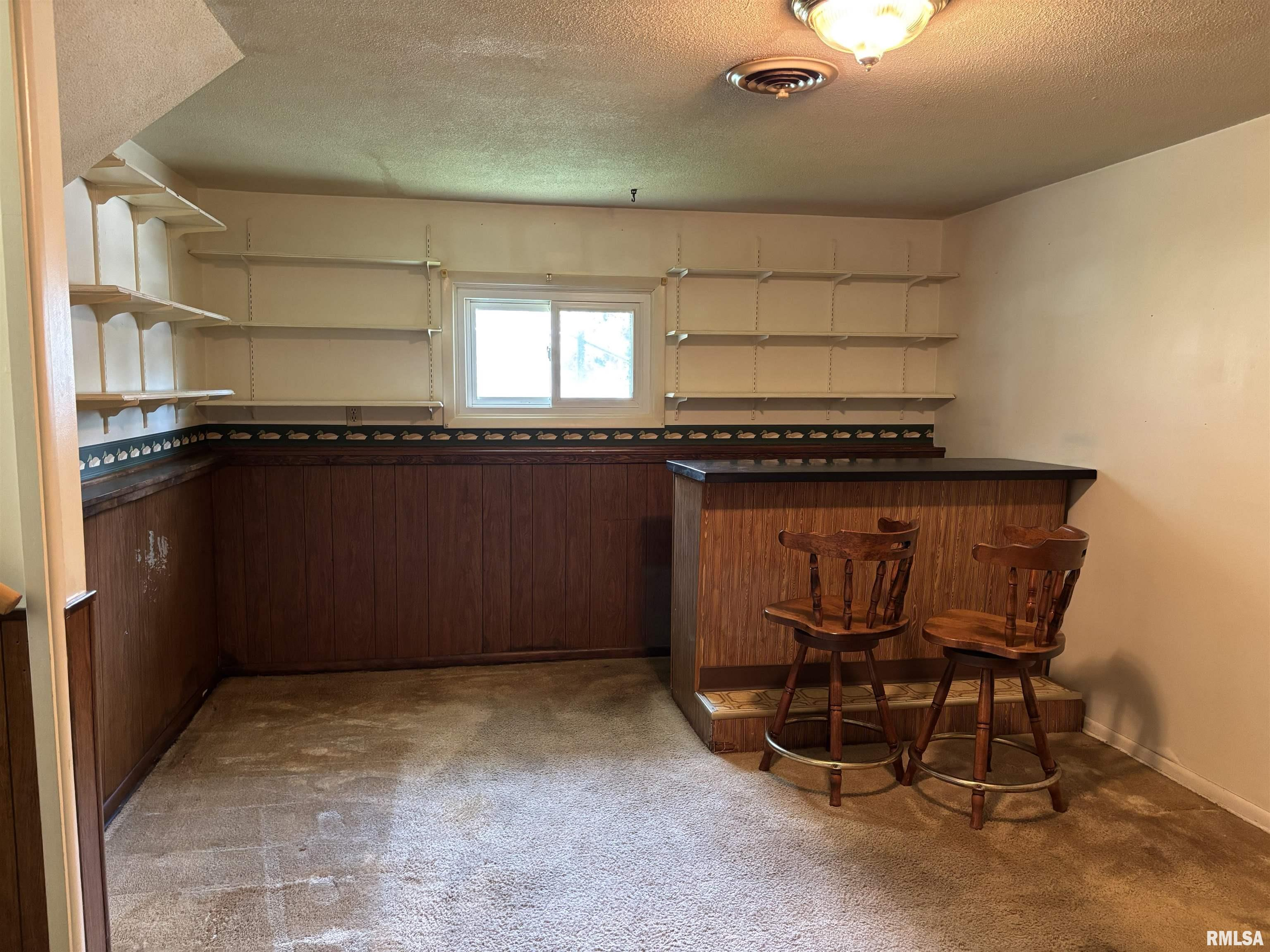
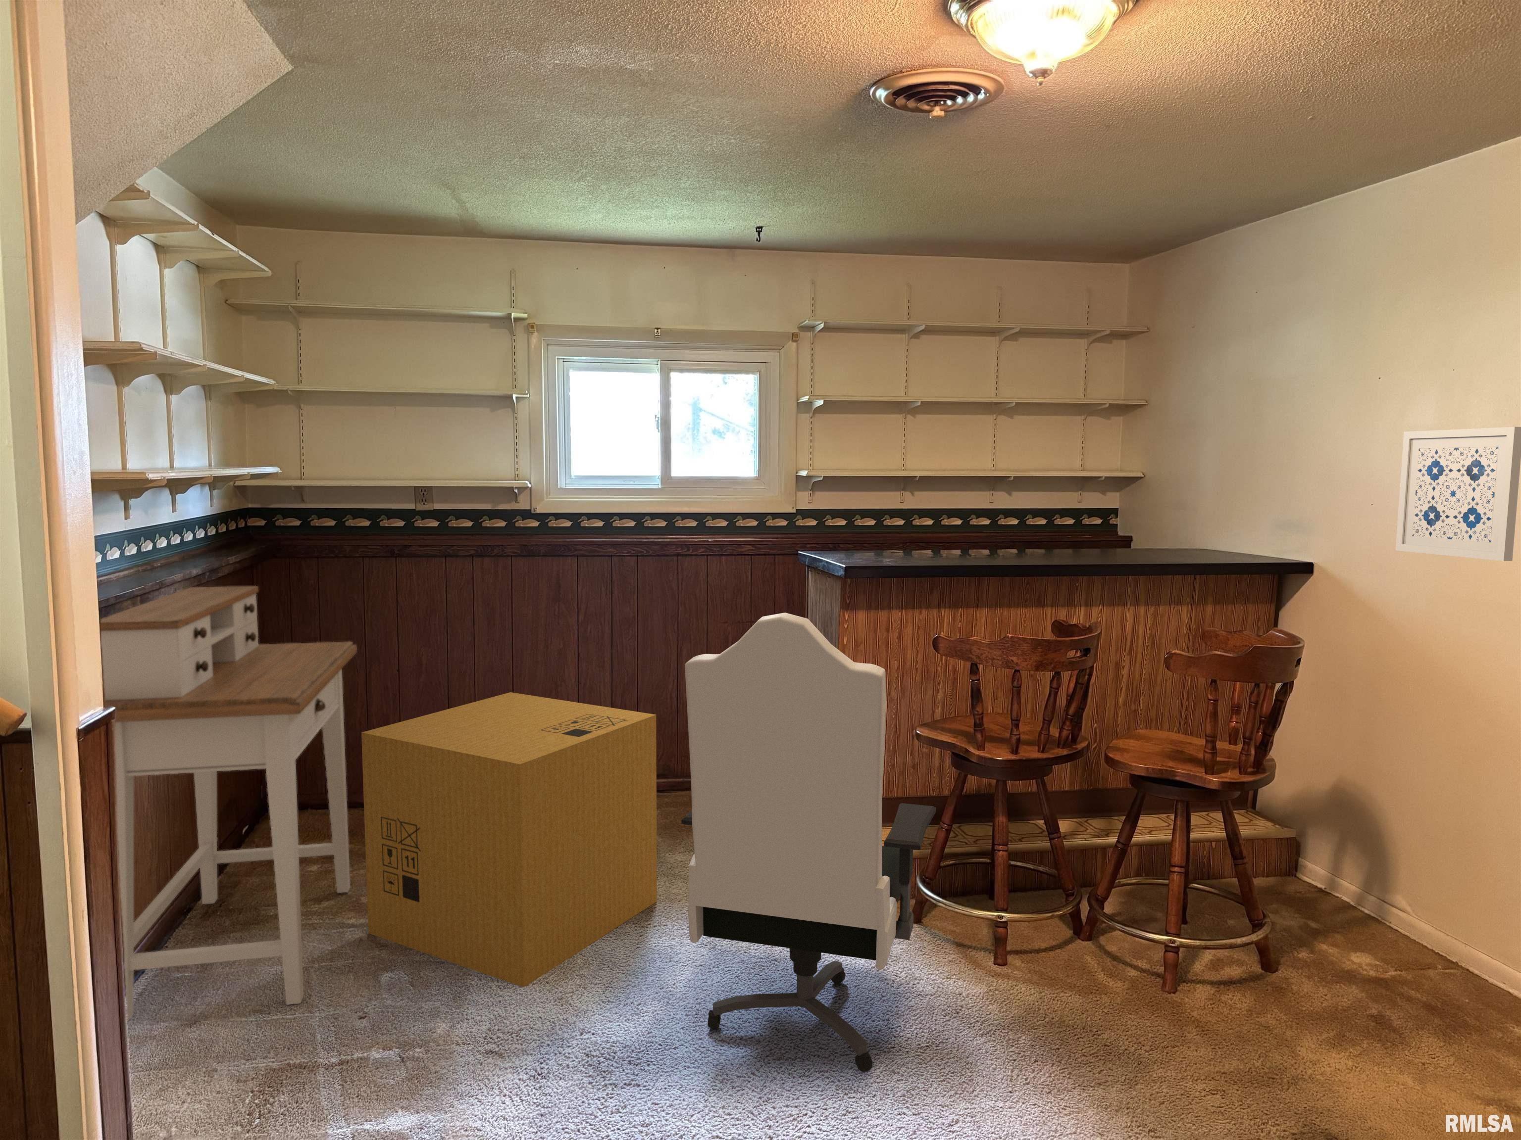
+ desk [101,586,357,1021]
+ wall art [1395,426,1521,562]
+ office chair [680,612,937,1072]
+ cardboard box [360,692,658,988]
